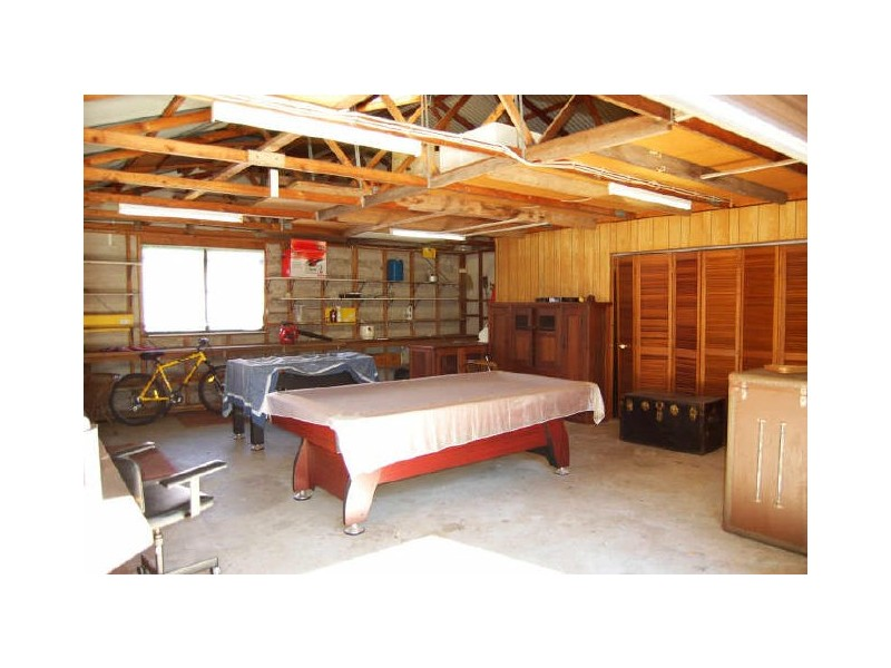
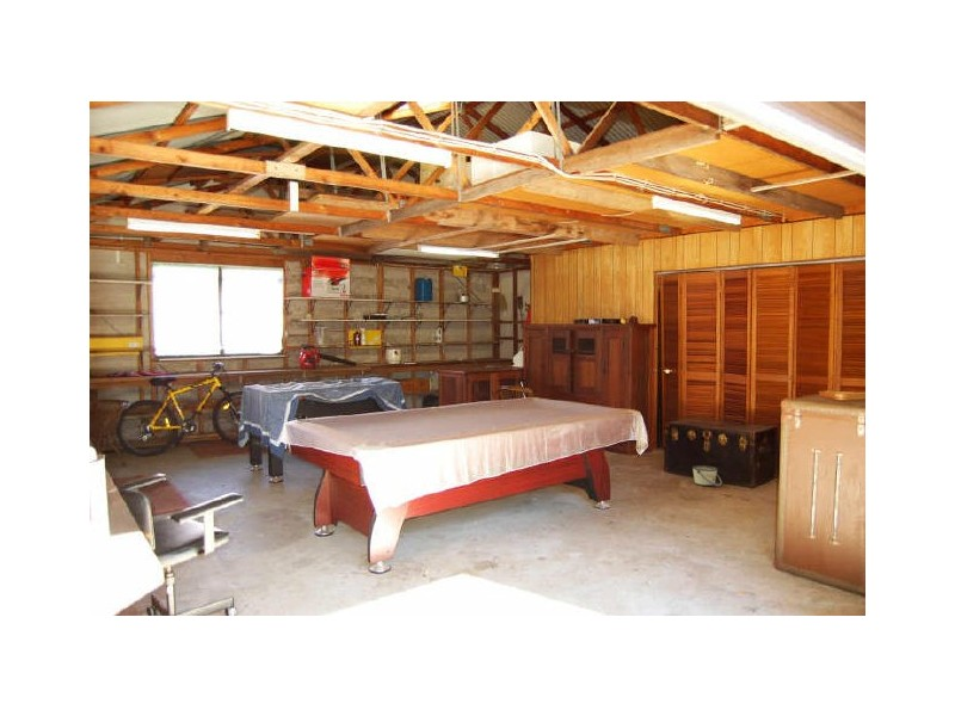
+ bucket [691,464,723,487]
